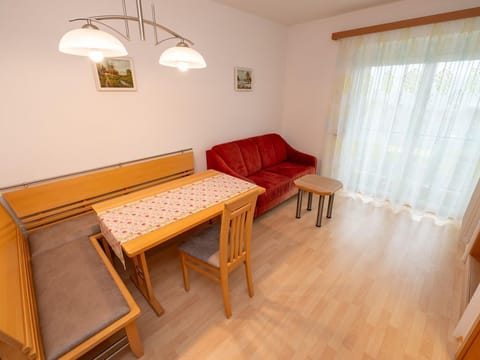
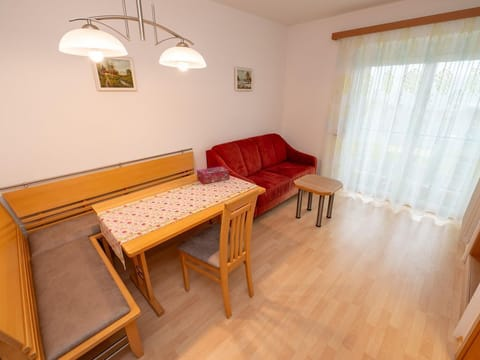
+ tissue box [196,166,230,185]
